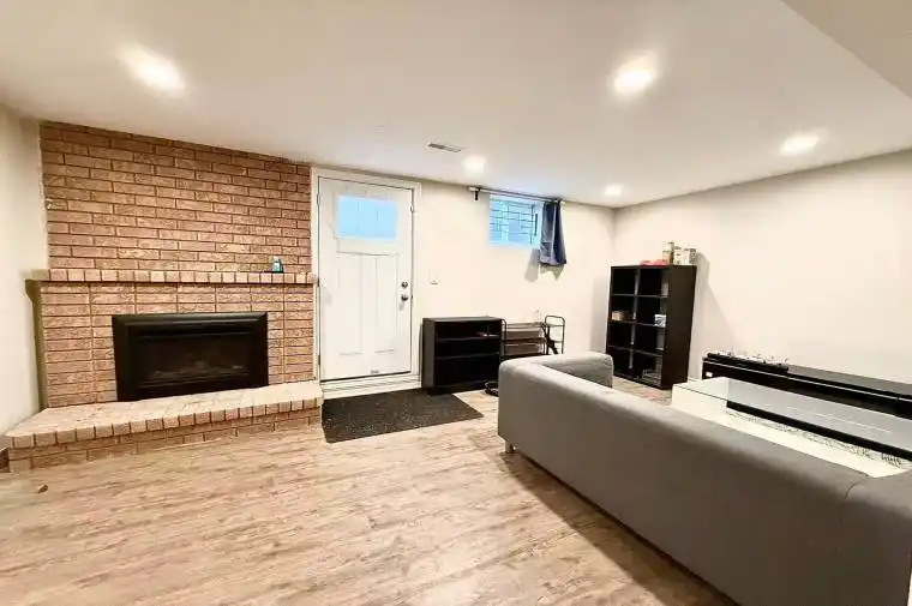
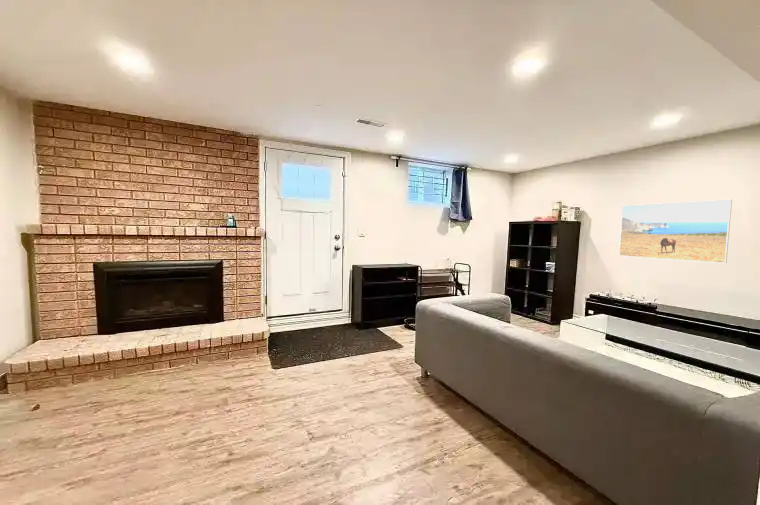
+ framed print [618,199,733,264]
